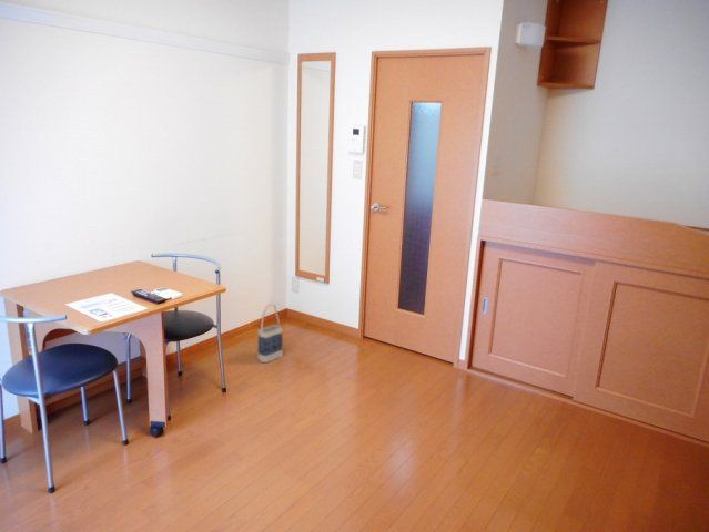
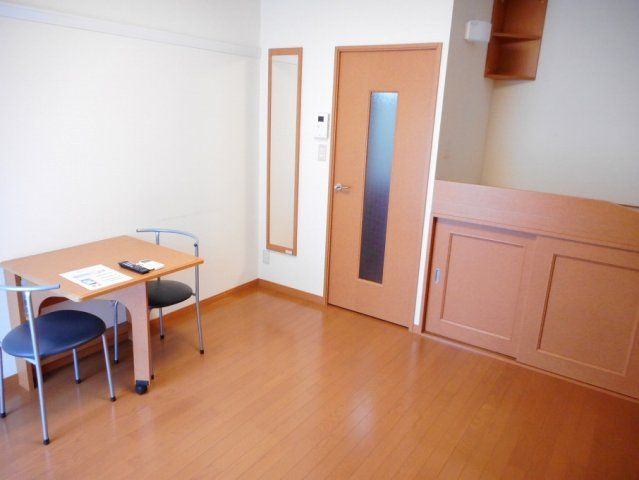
- bag [257,303,284,364]
